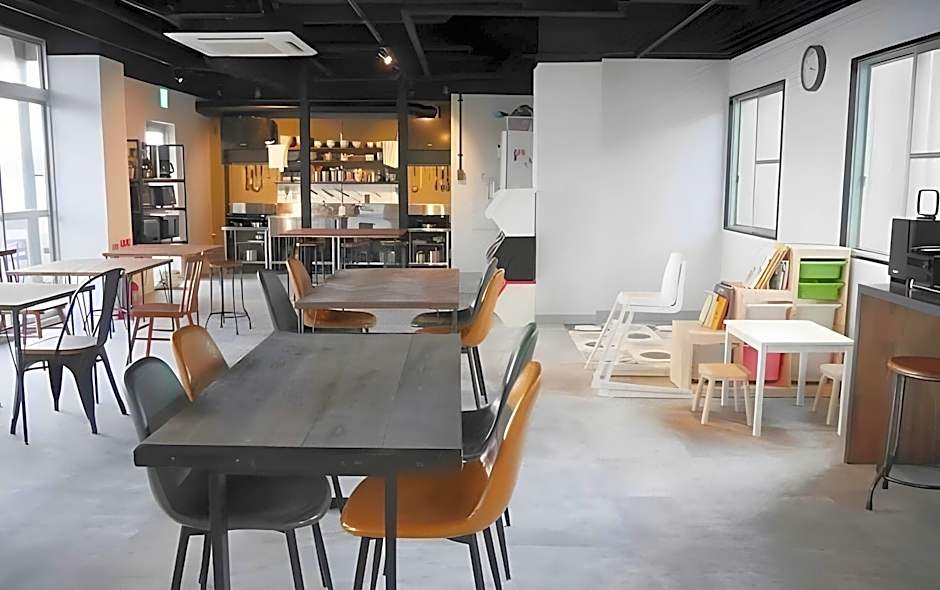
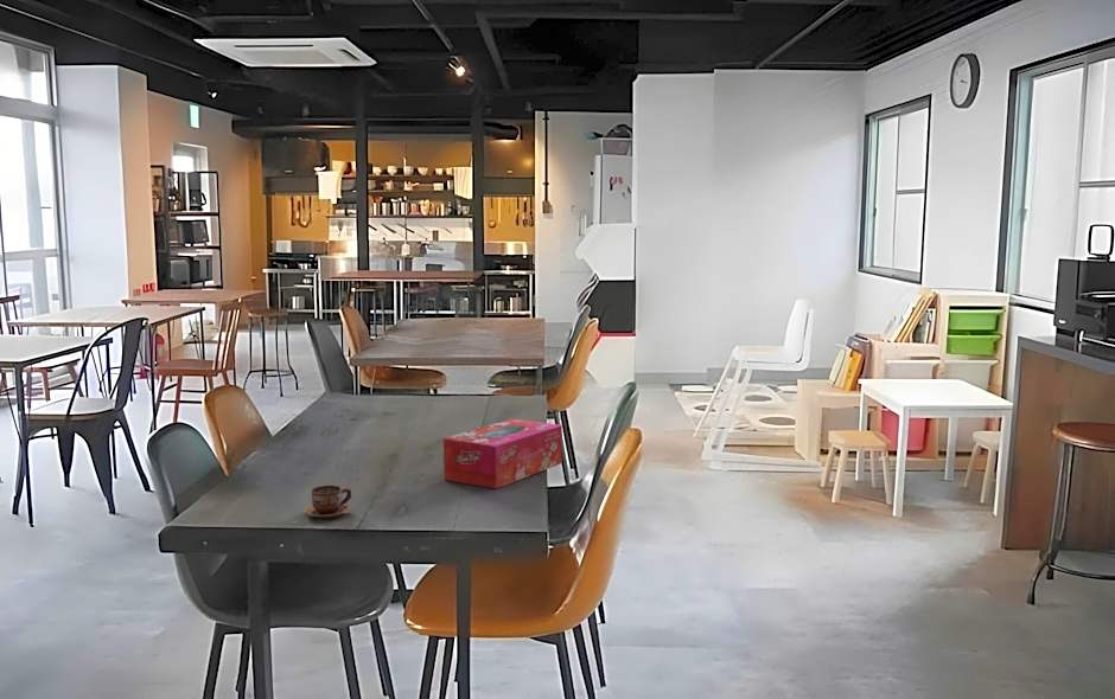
+ tissue box [442,417,563,489]
+ cup [304,485,352,519]
